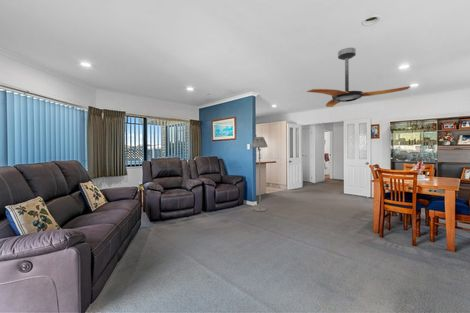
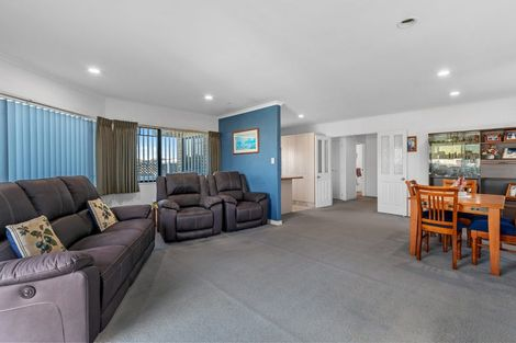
- floor lamp [250,136,269,212]
- ceiling fan [306,47,411,108]
